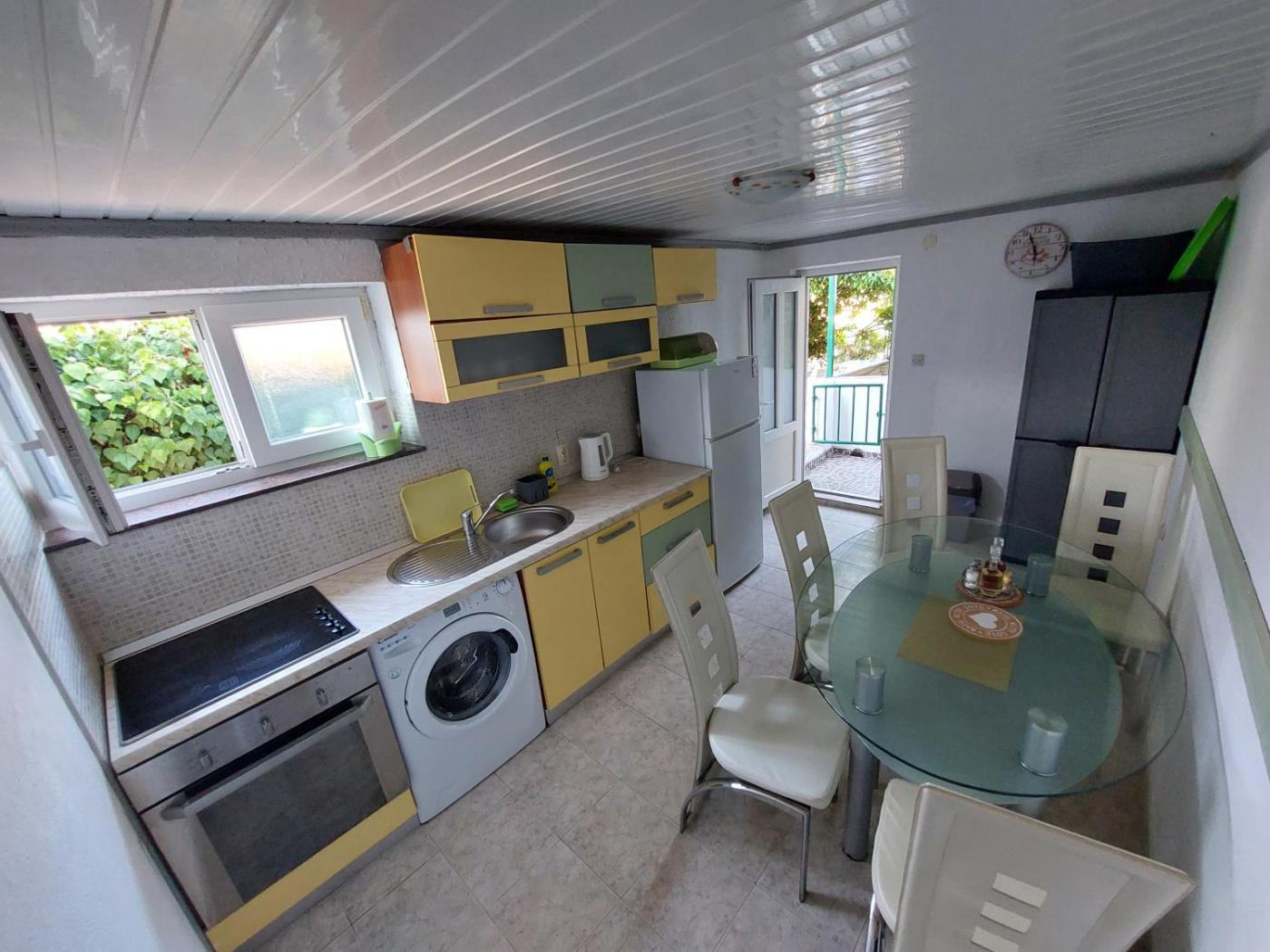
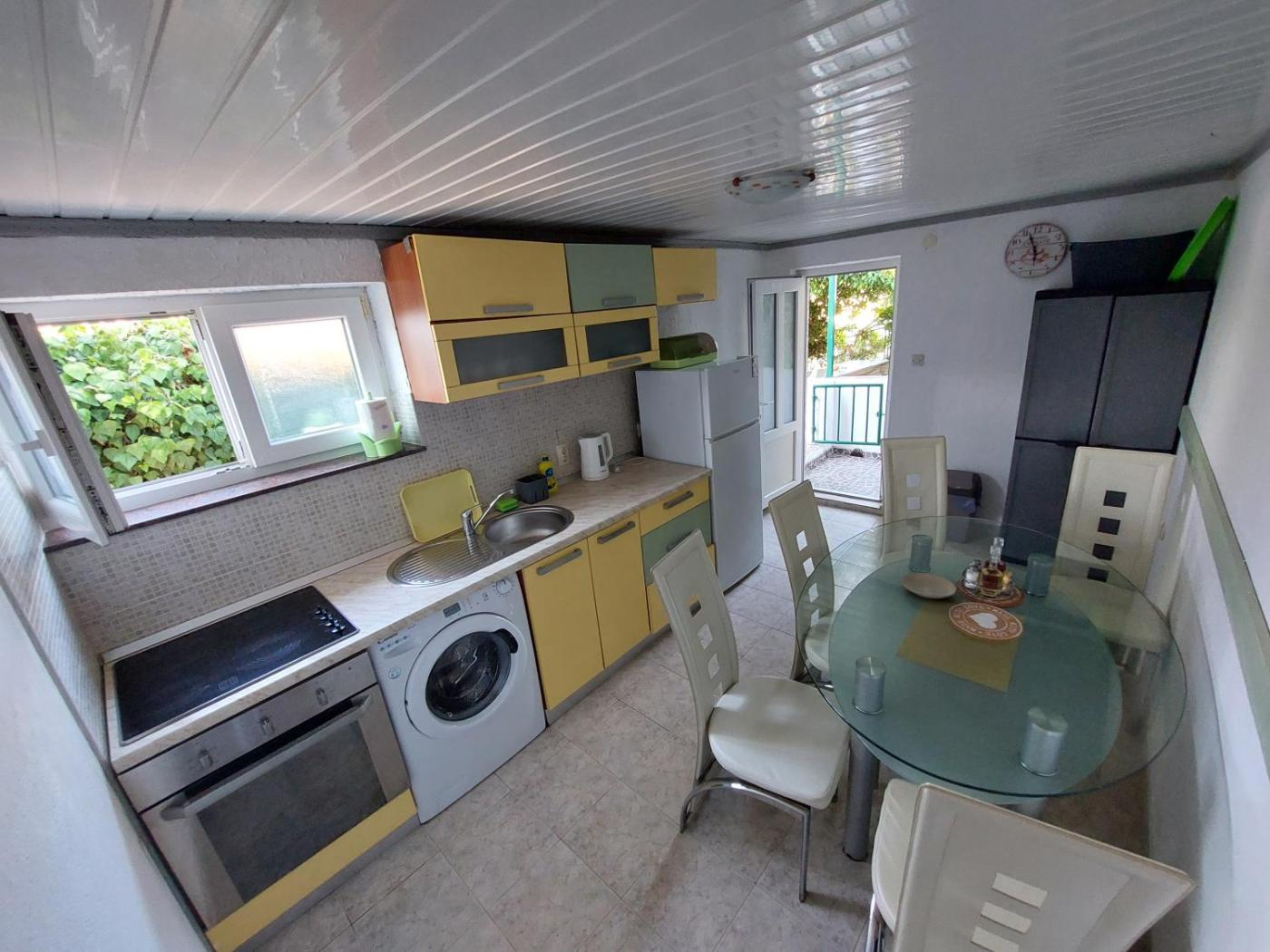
+ plate [901,572,957,599]
